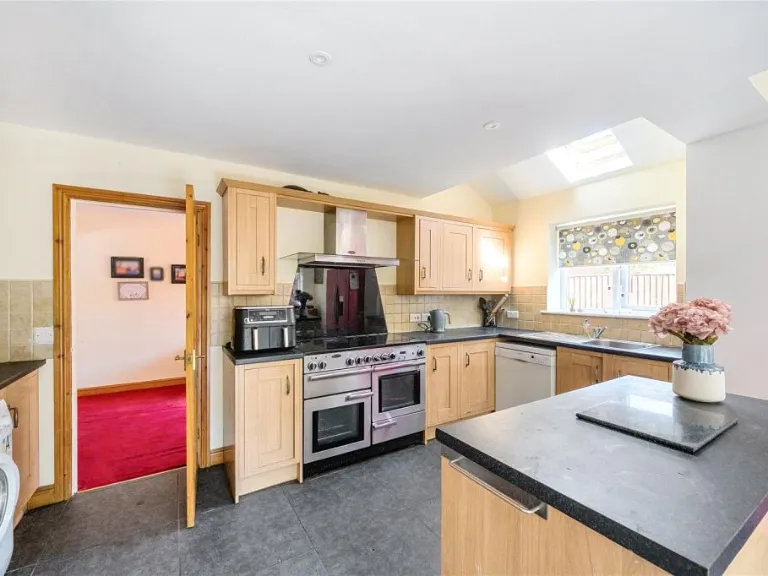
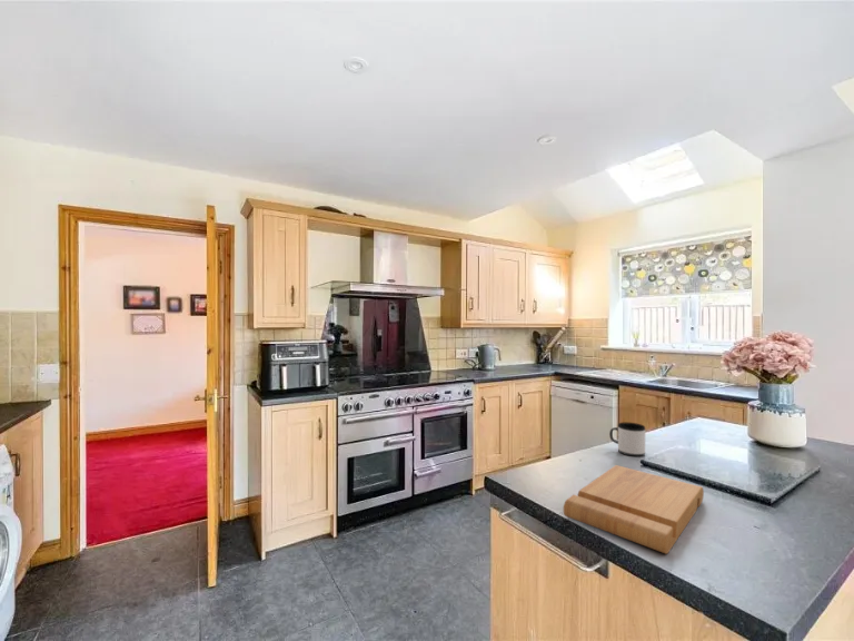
+ cutting board [563,464,705,555]
+ mug [608,422,646,457]
